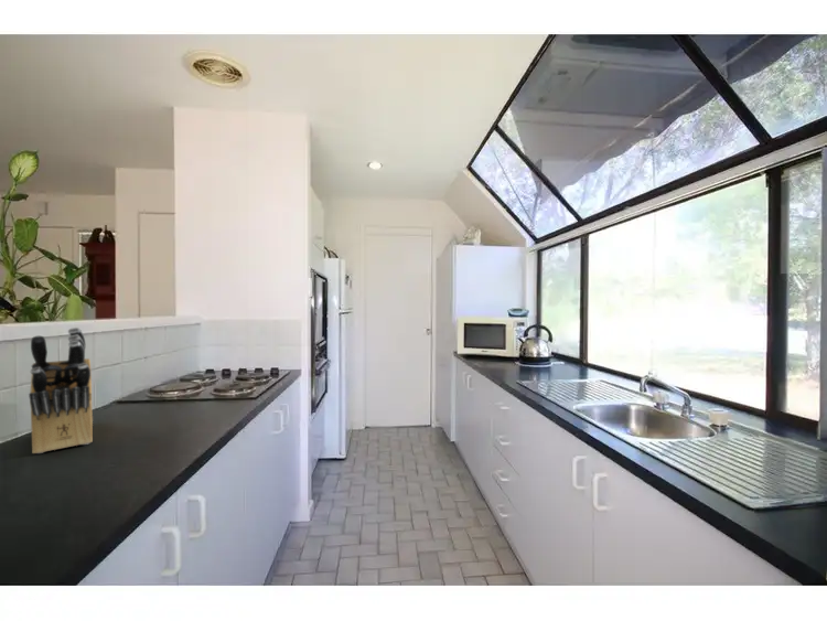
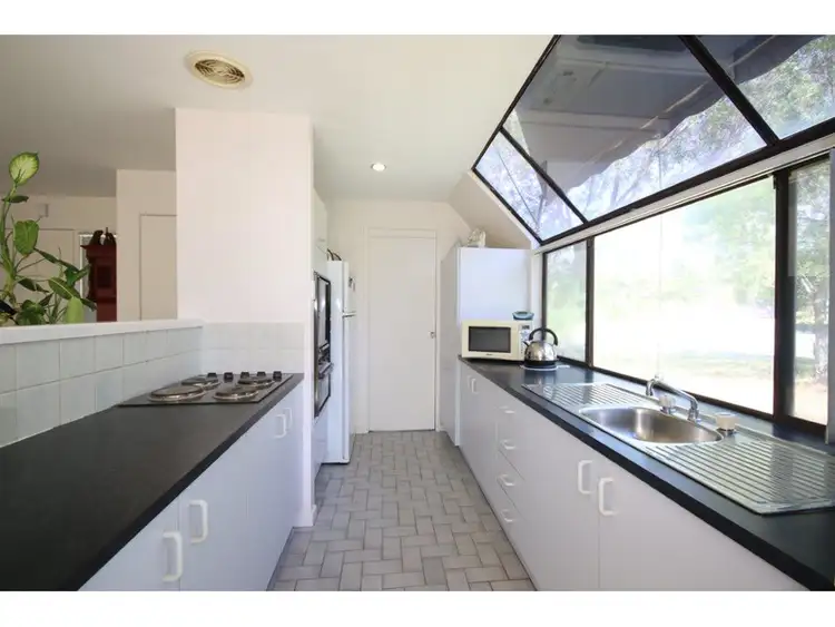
- knife block [28,326,94,454]
